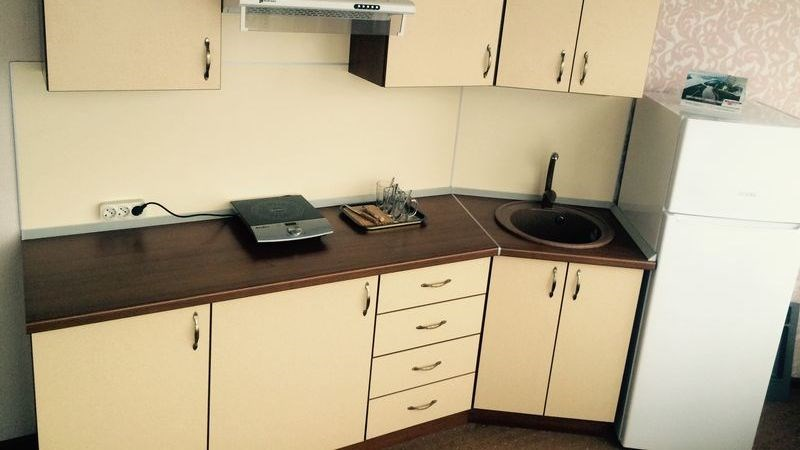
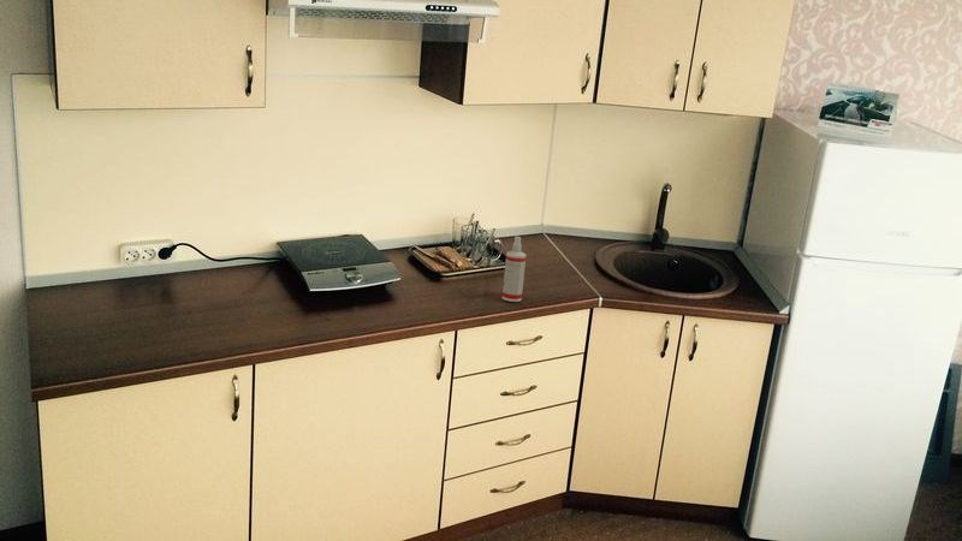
+ spray bottle [501,236,527,303]
